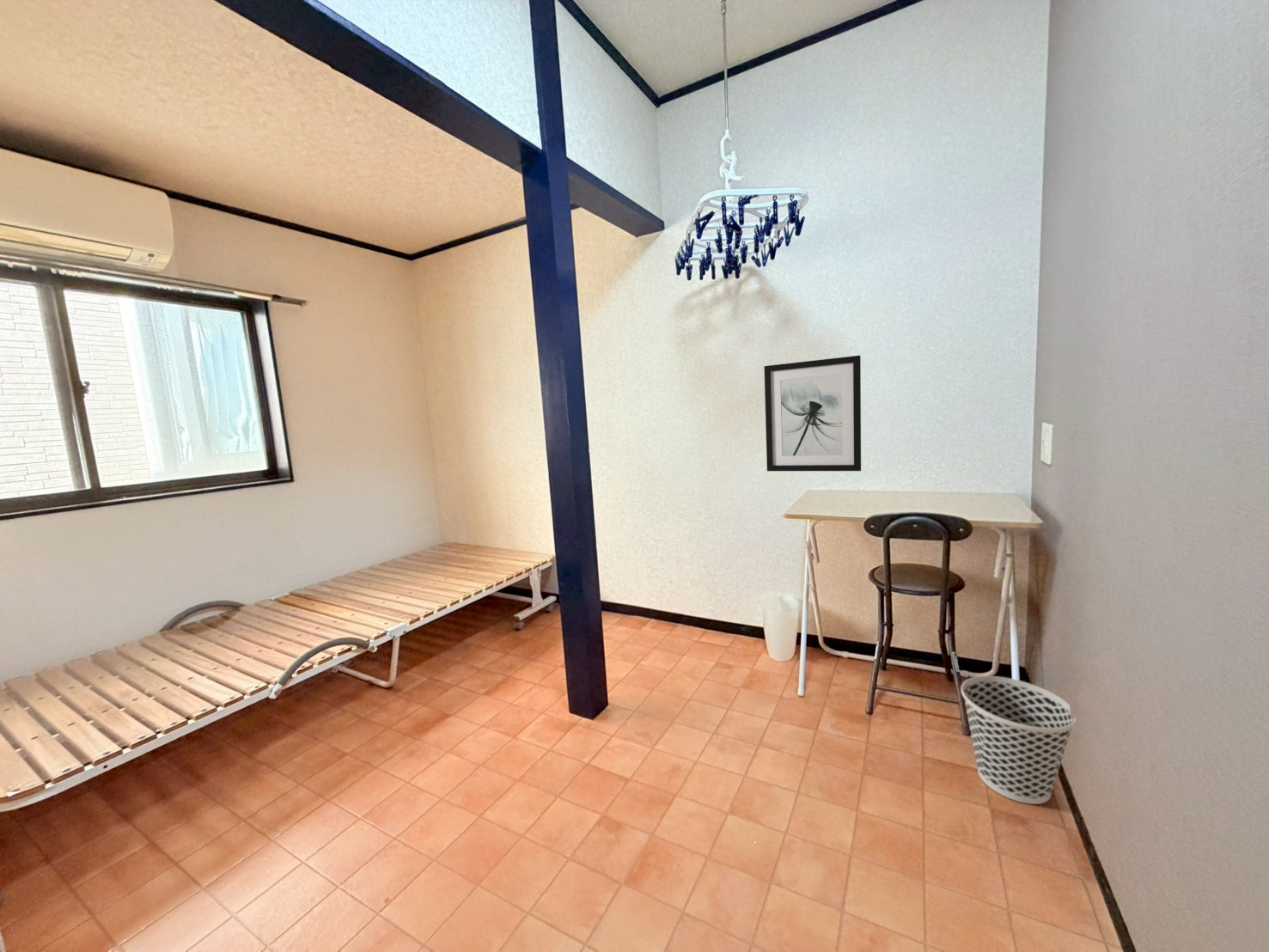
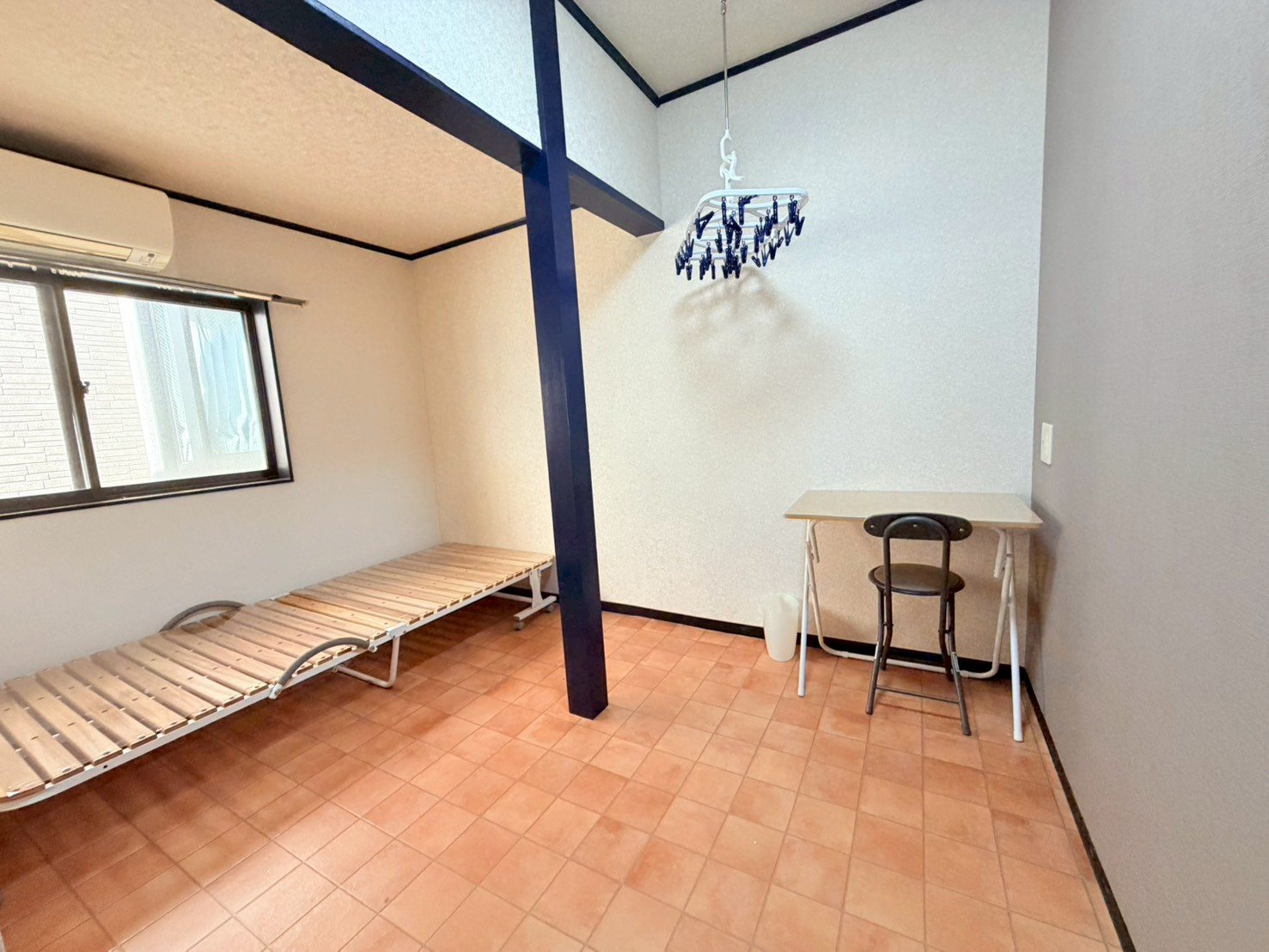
- wastebasket [960,675,1077,805]
- wall art [763,355,862,472]
